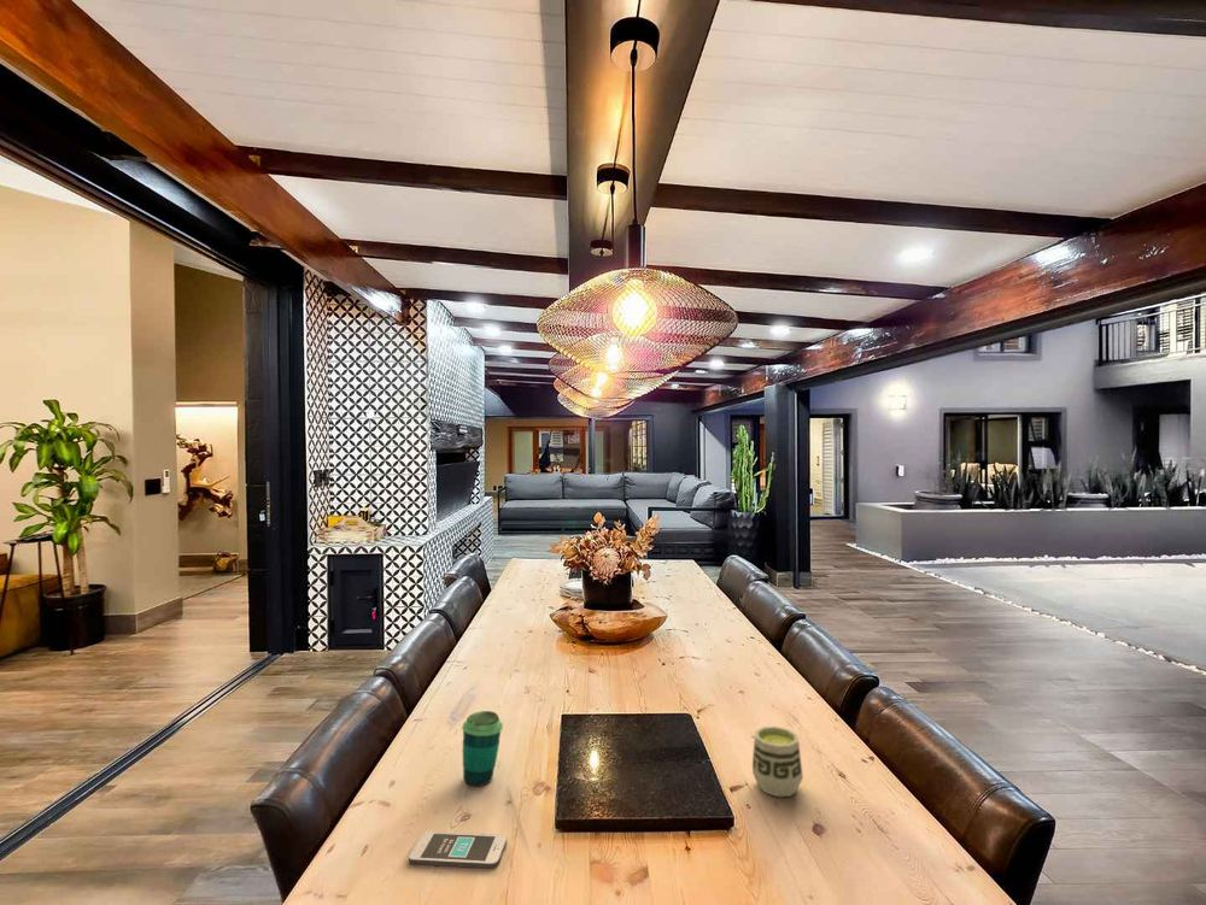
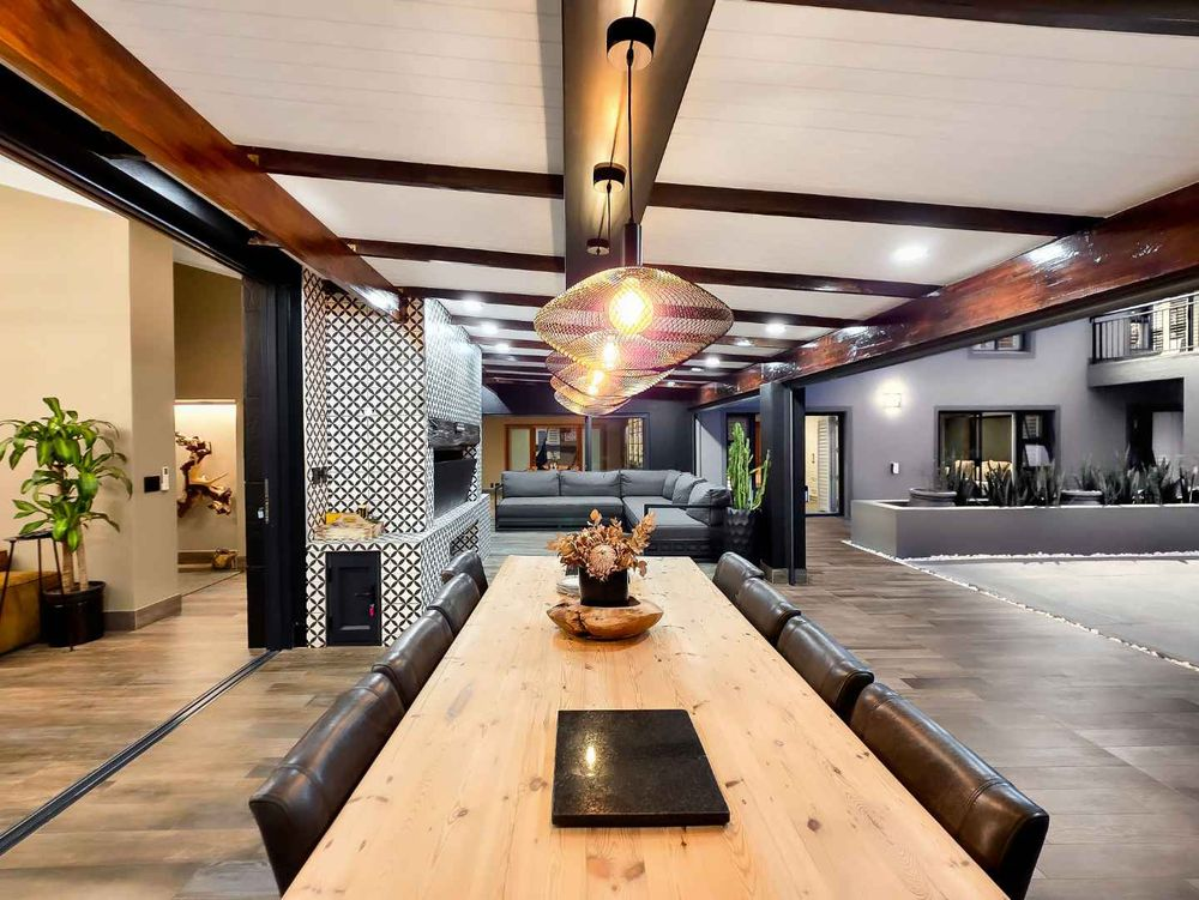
- cup [751,725,804,798]
- smartphone [408,830,508,869]
- cup [461,710,504,787]
